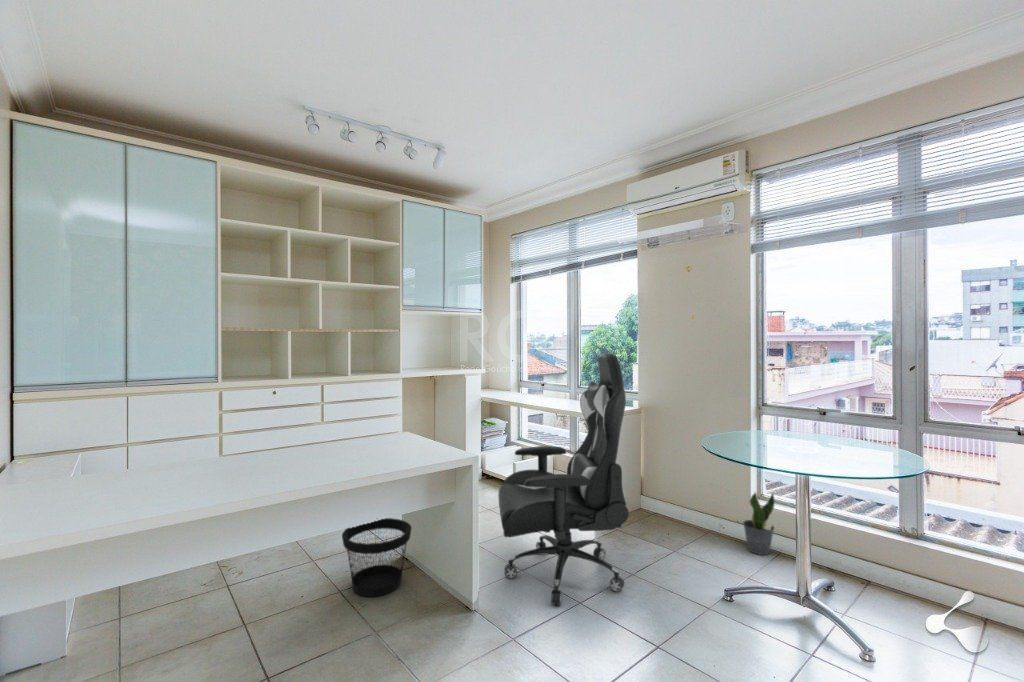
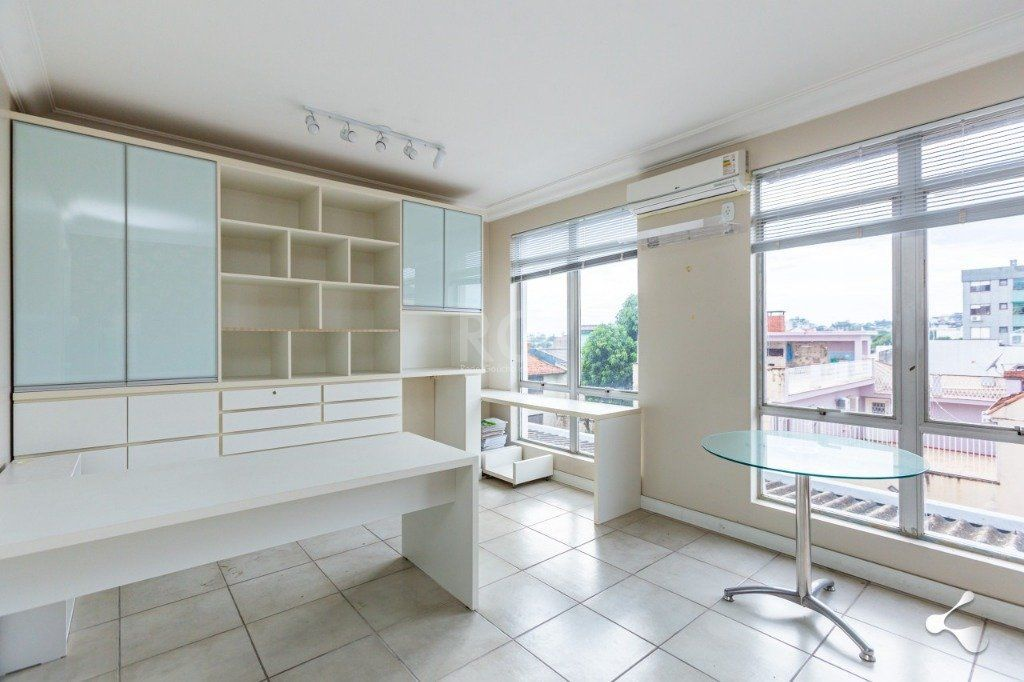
- potted plant [742,491,776,556]
- chair [497,352,630,606]
- wastebasket [341,517,413,598]
